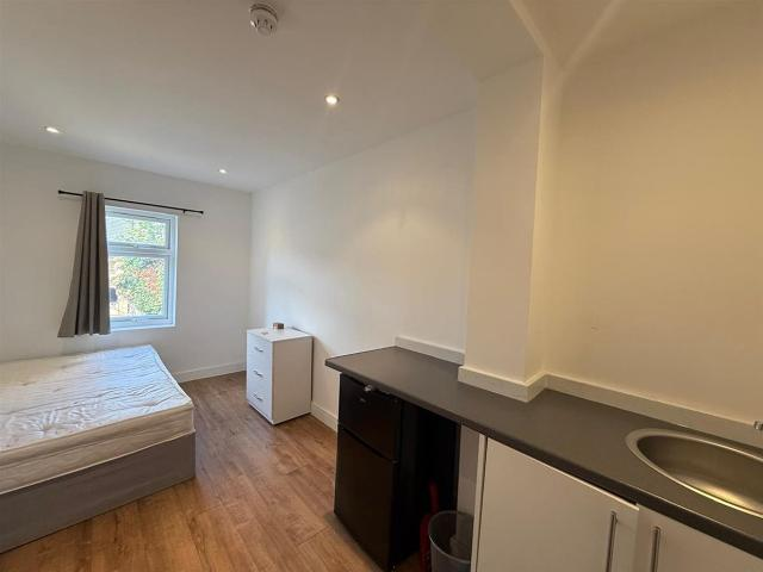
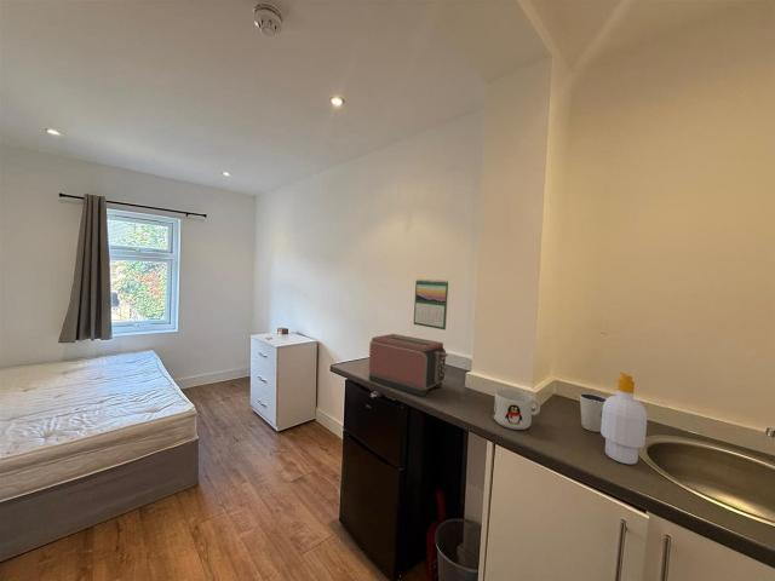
+ toaster [367,333,449,398]
+ dixie cup [578,392,608,433]
+ calendar [413,278,449,330]
+ soap bottle [599,372,648,466]
+ mug [493,387,541,431]
